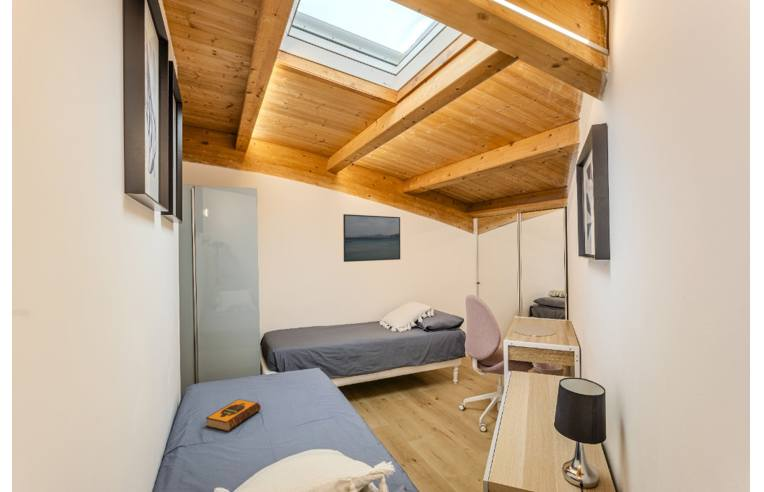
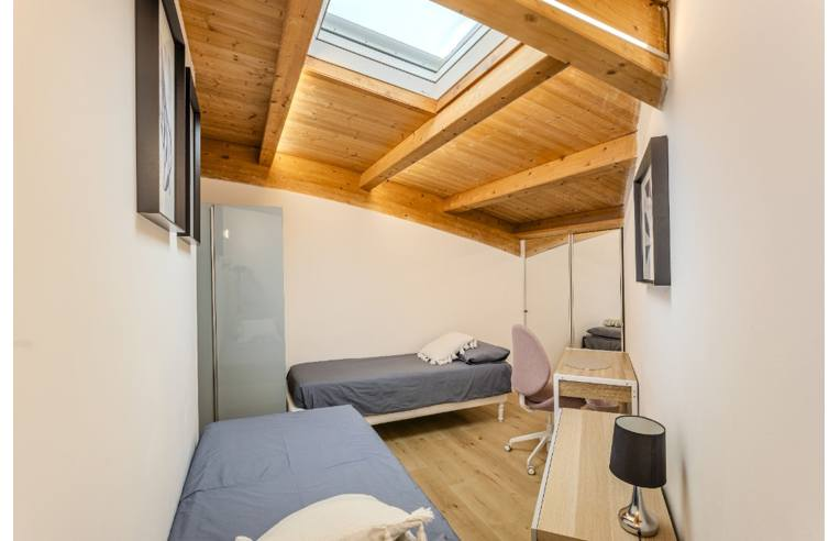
- hardback book [205,398,262,432]
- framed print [342,213,401,263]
